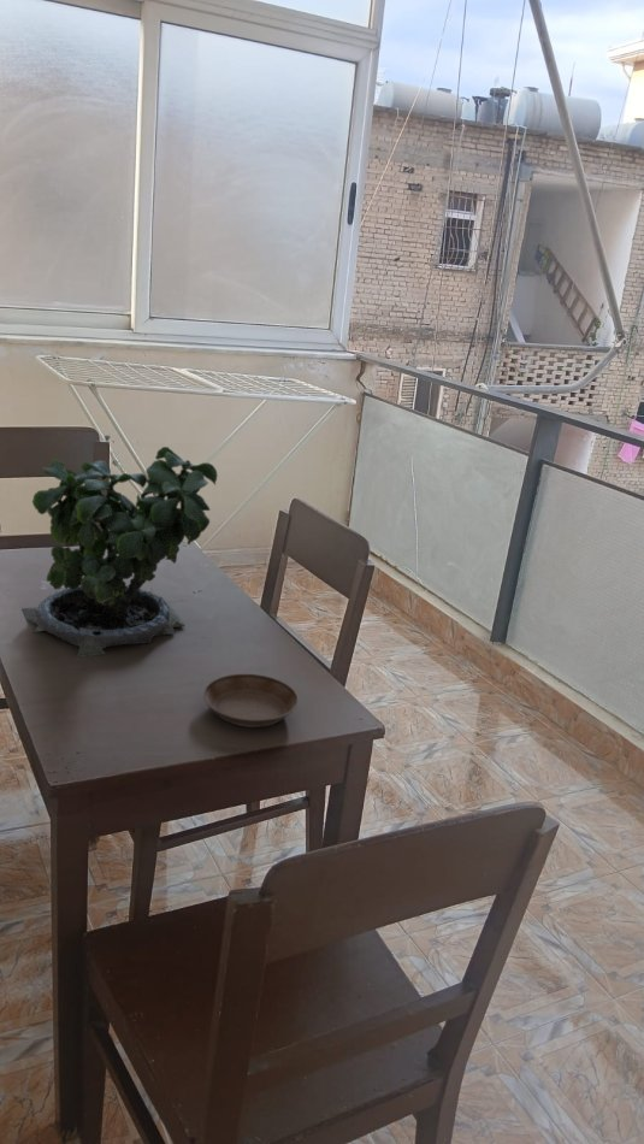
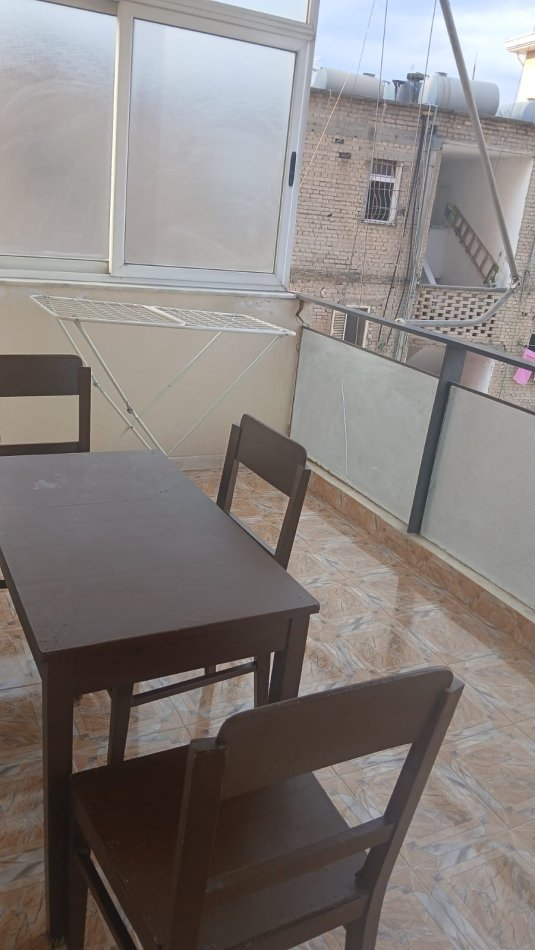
- potted plant [20,434,219,659]
- saucer [202,673,300,729]
